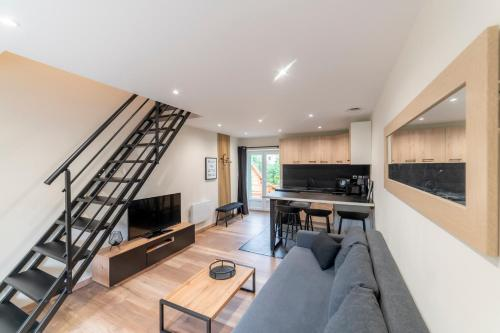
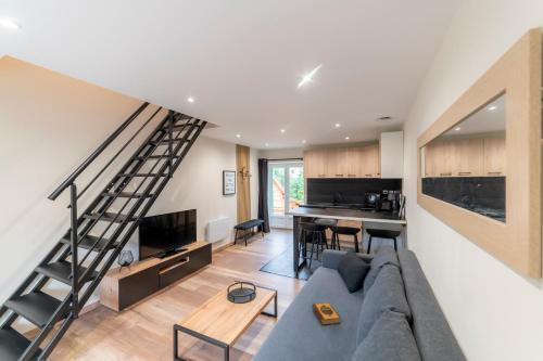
+ hardback book [311,301,341,326]
